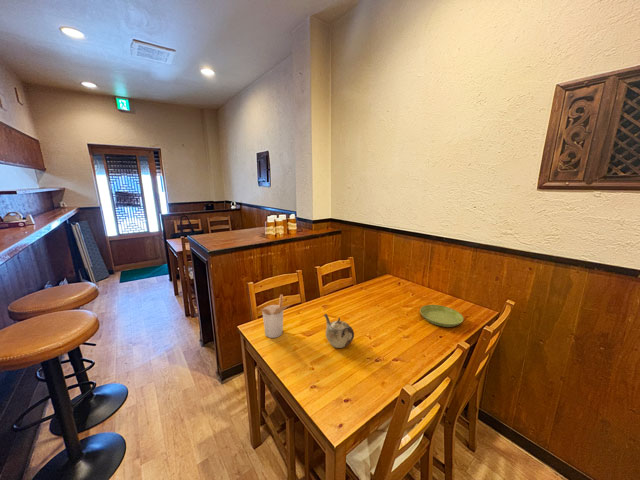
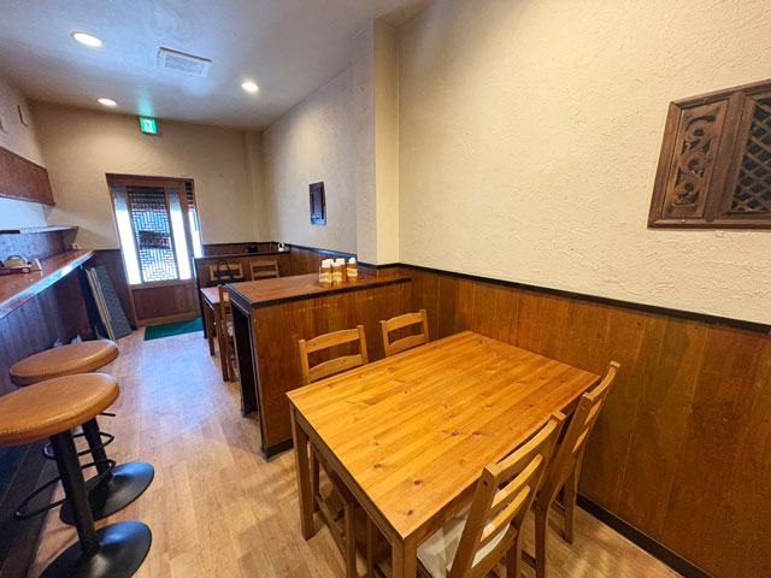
- saucer [419,304,464,328]
- utensil holder [260,294,292,339]
- teapot [322,313,355,349]
